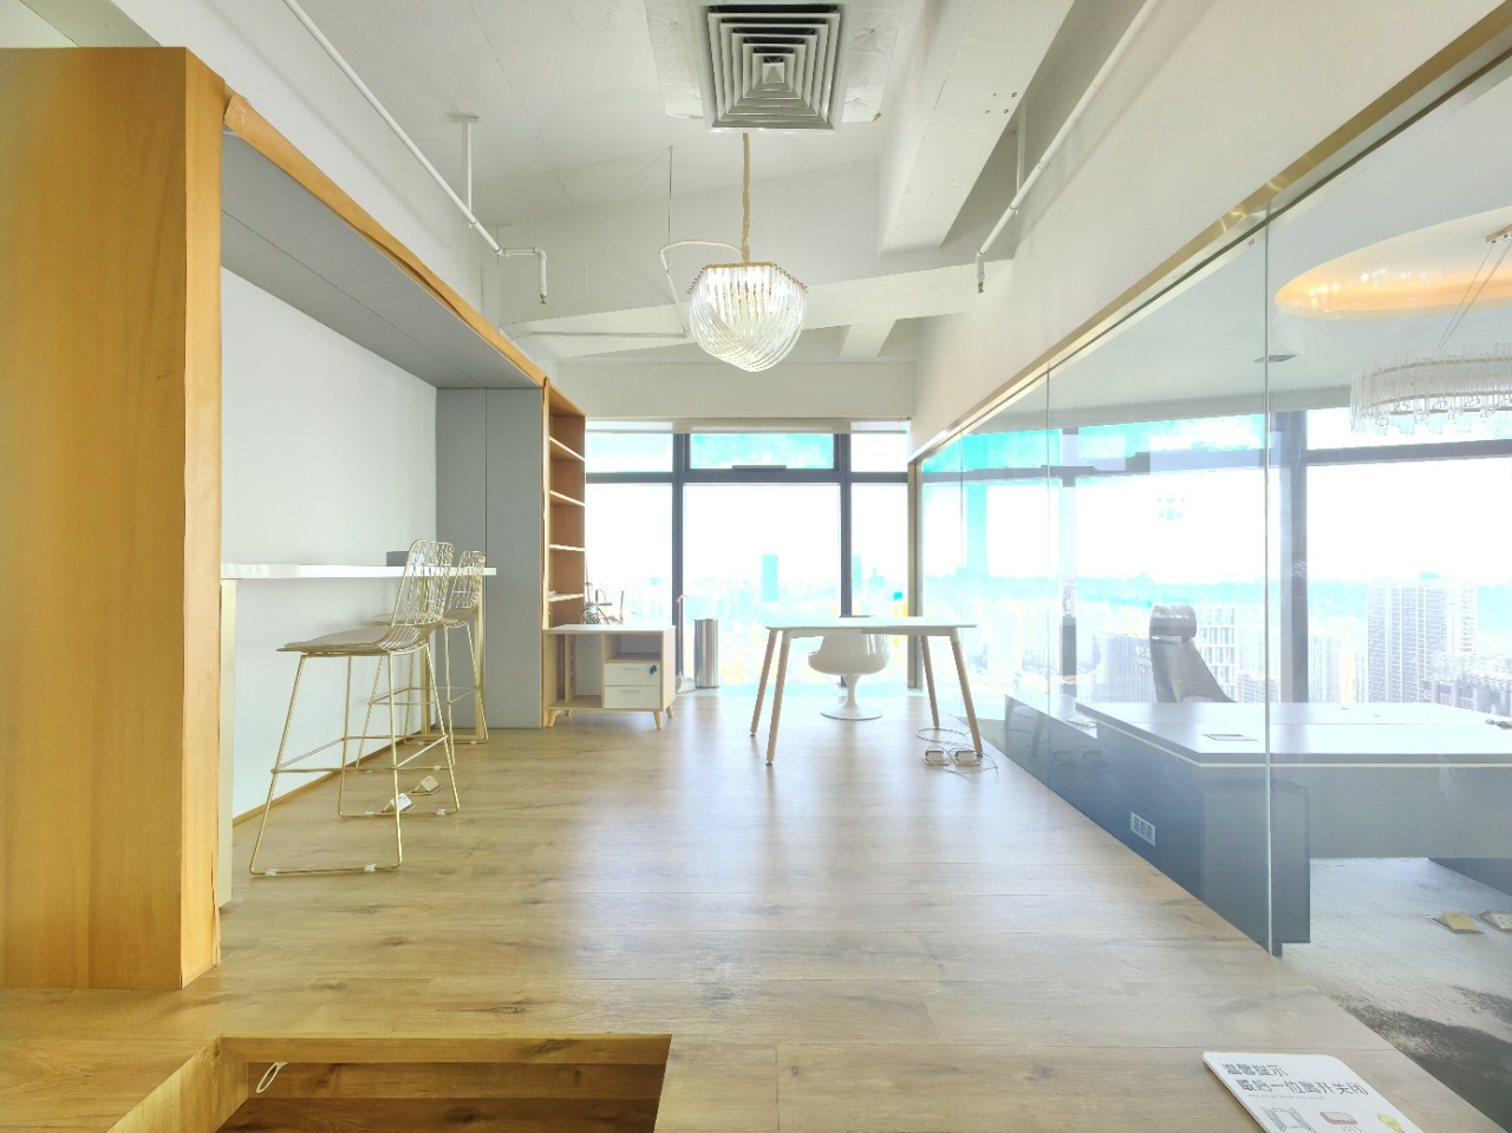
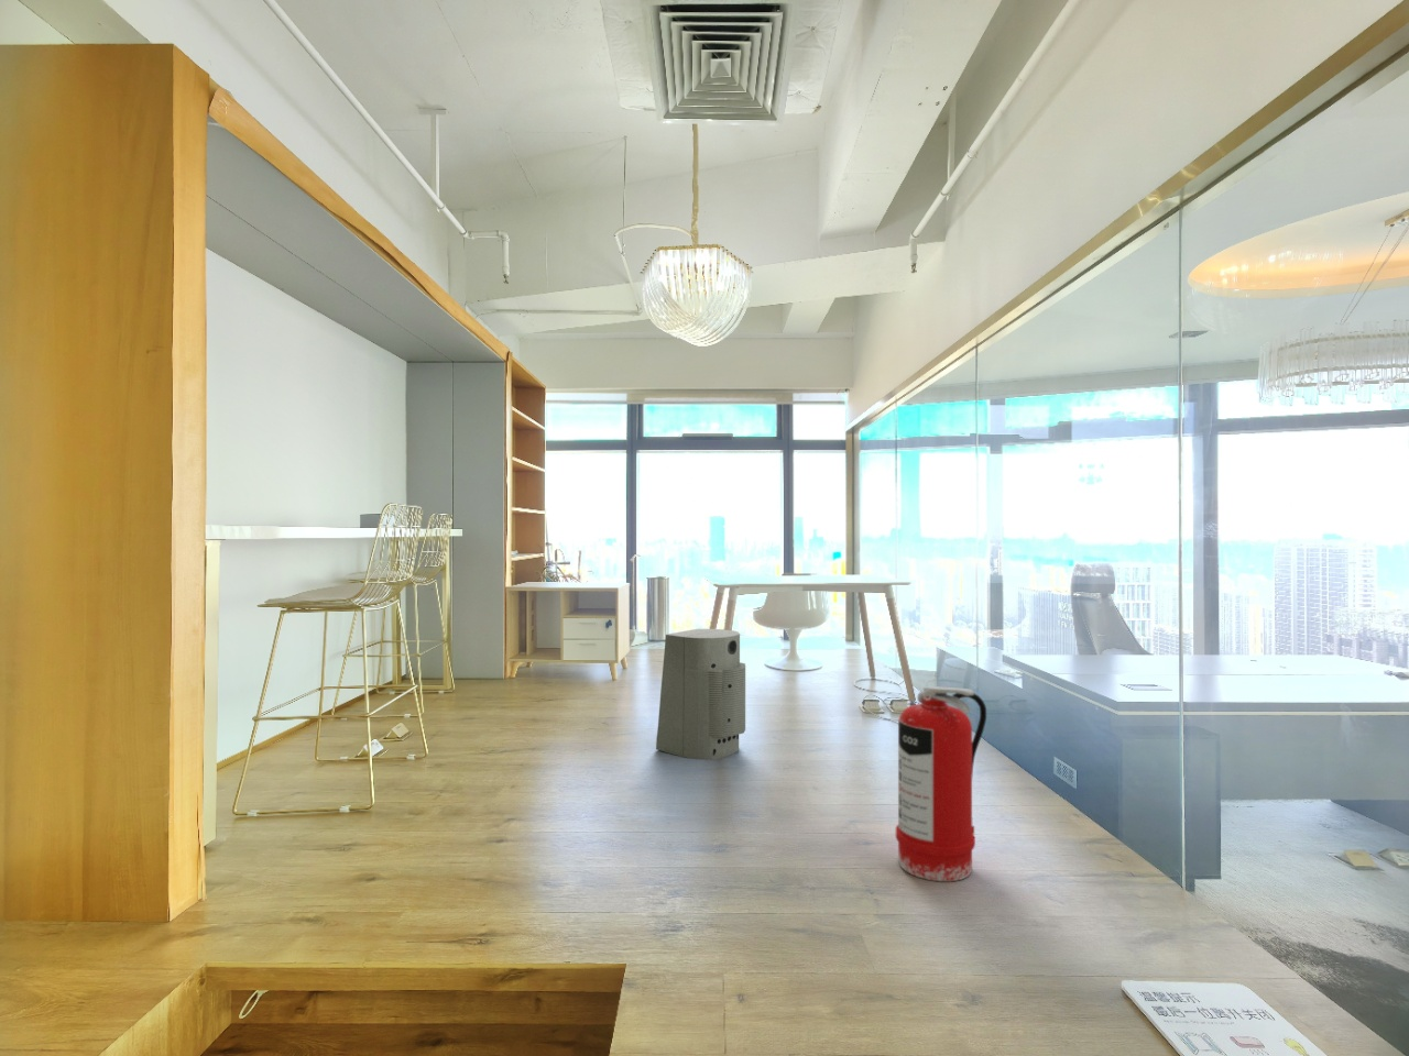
+ fire extinguisher [895,686,987,882]
+ fan [655,628,747,760]
